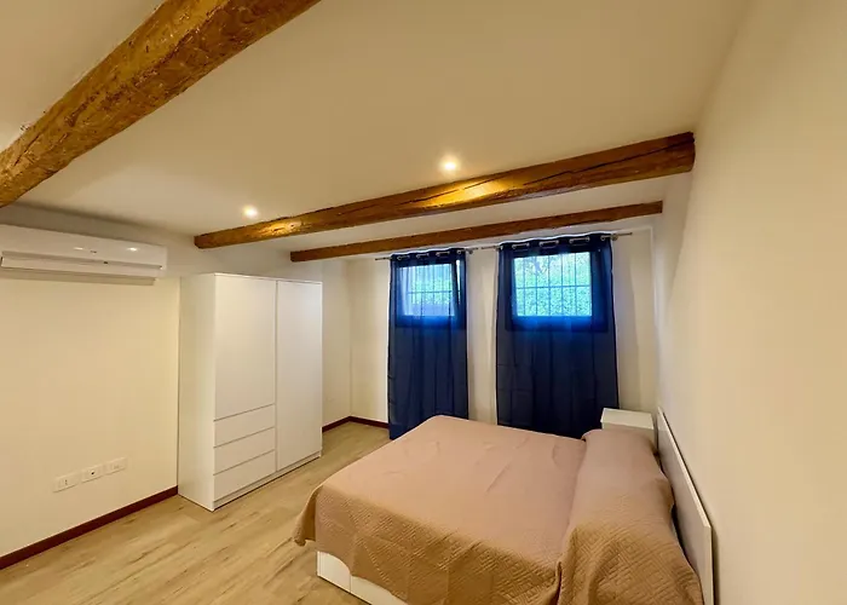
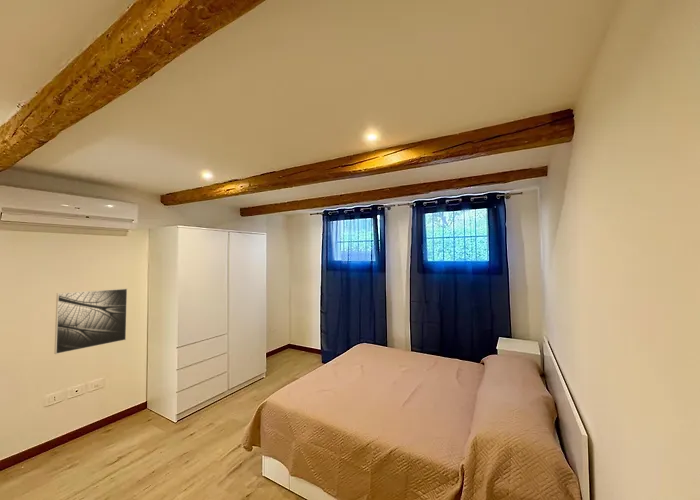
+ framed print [53,287,128,355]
